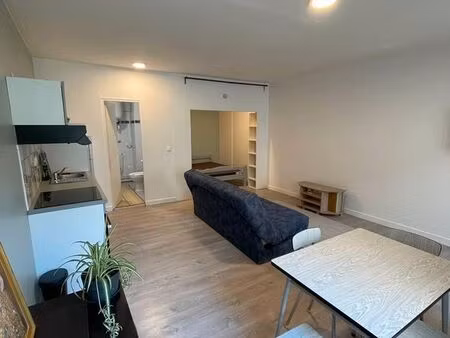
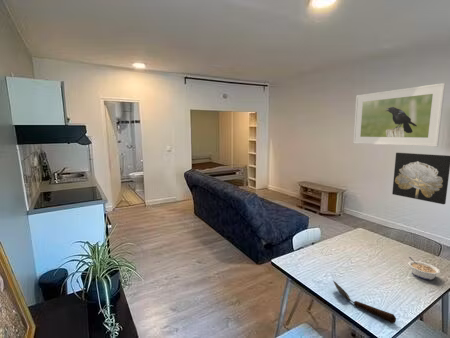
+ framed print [352,82,446,148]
+ wall art [391,152,450,205]
+ legume [407,256,441,280]
+ spoon [332,280,397,325]
